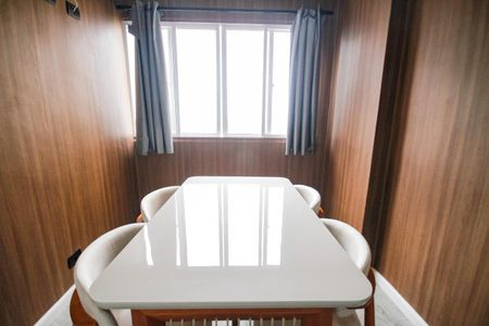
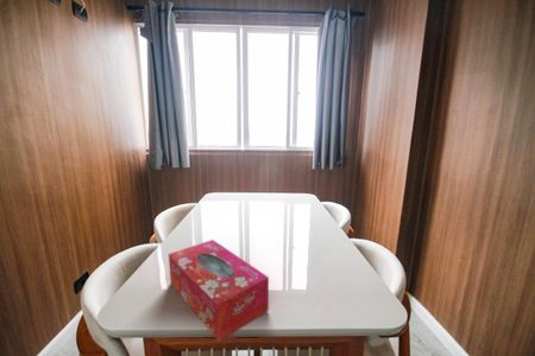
+ tissue box [168,239,270,343]
